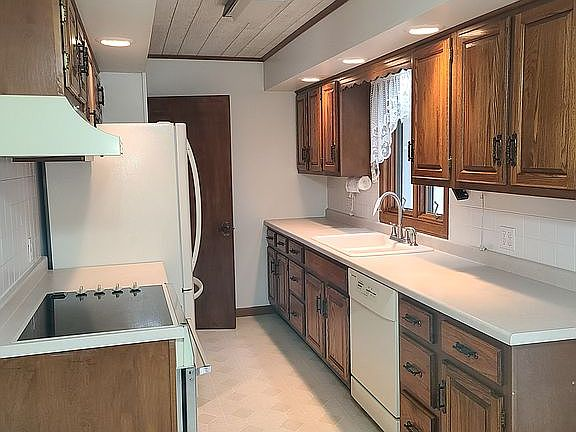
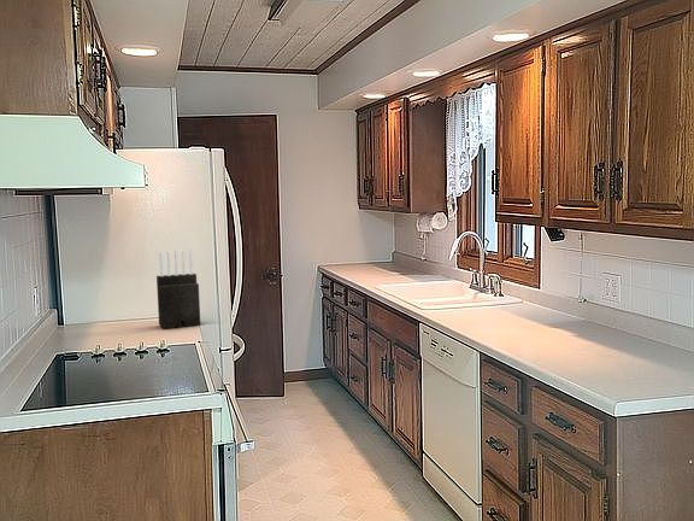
+ knife block [155,248,201,329]
